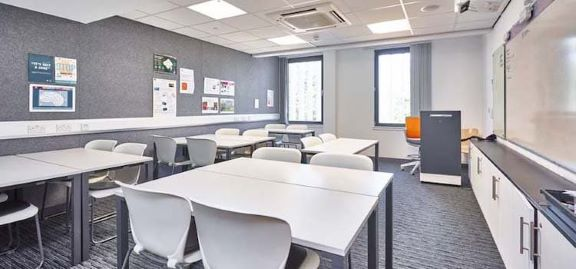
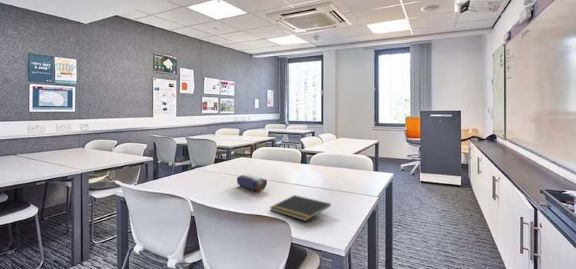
+ notepad [269,194,332,222]
+ pencil case [236,173,268,192]
